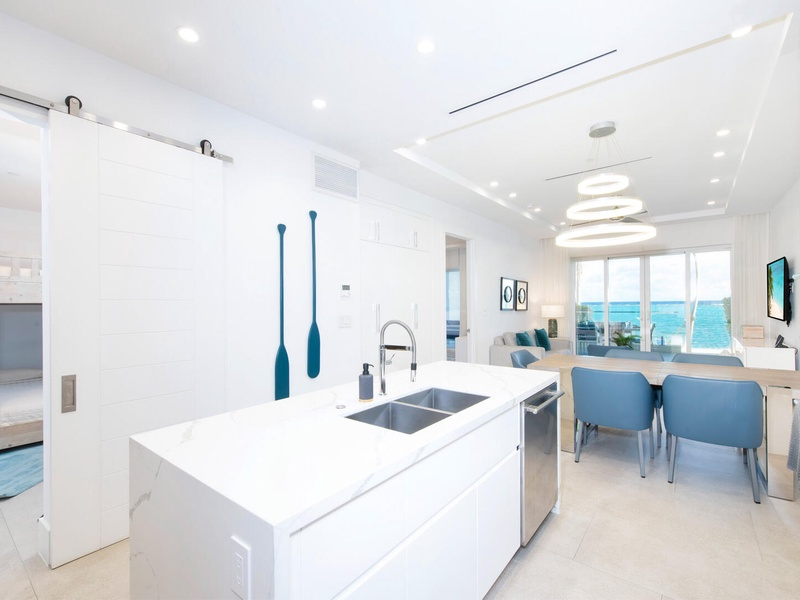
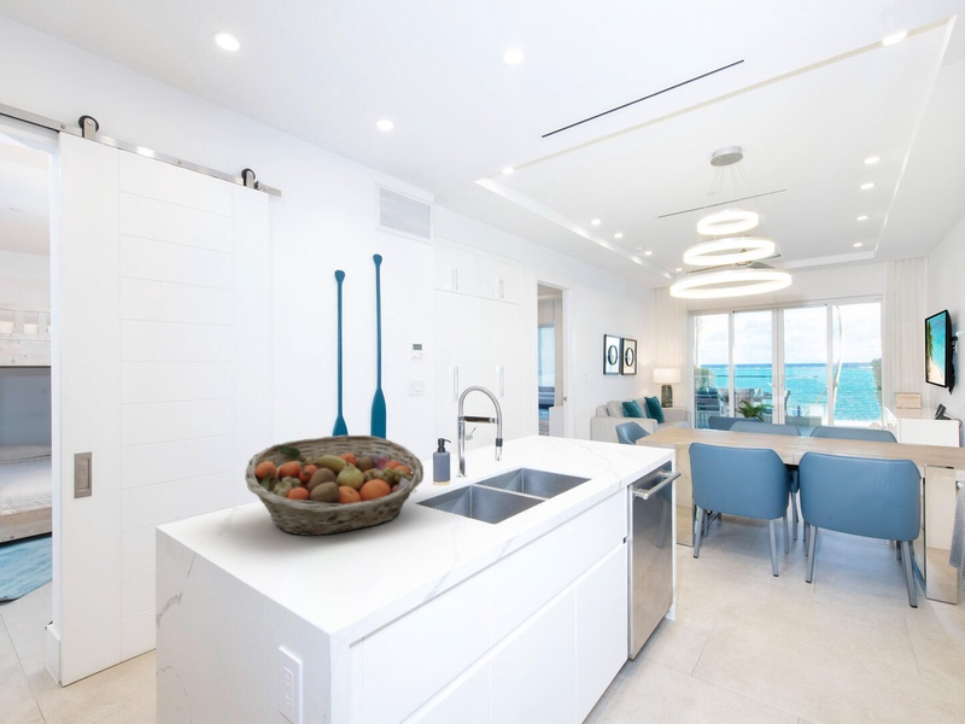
+ fruit basket [244,434,425,537]
